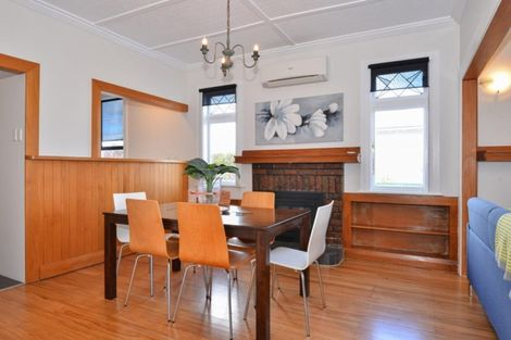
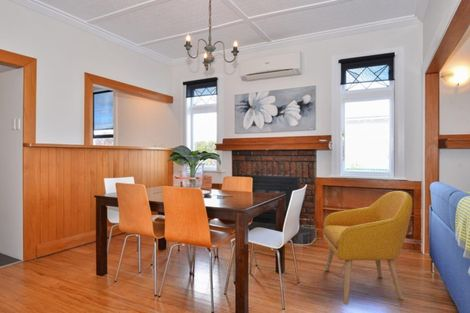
+ armchair [322,190,413,305]
